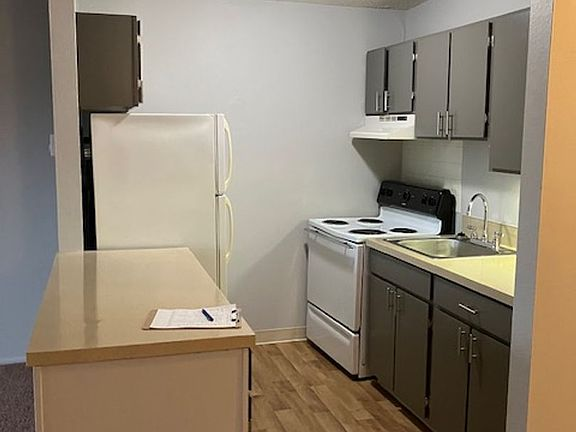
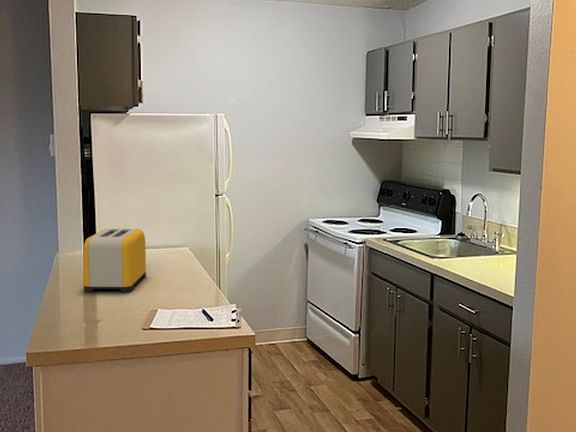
+ toaster [82,228,147,293]
